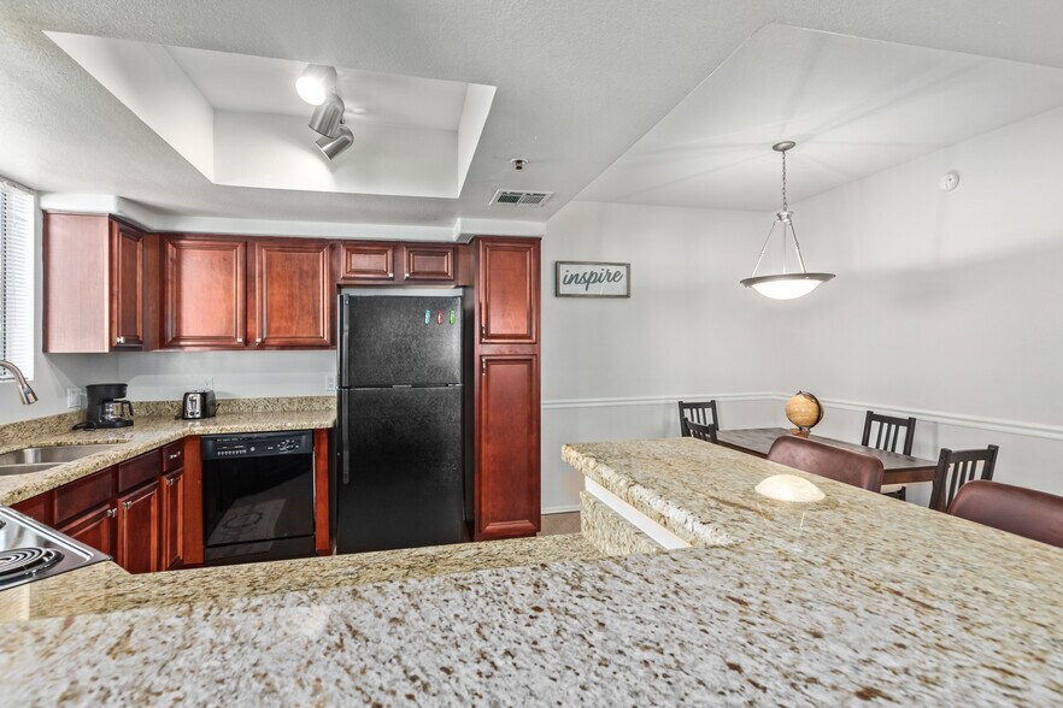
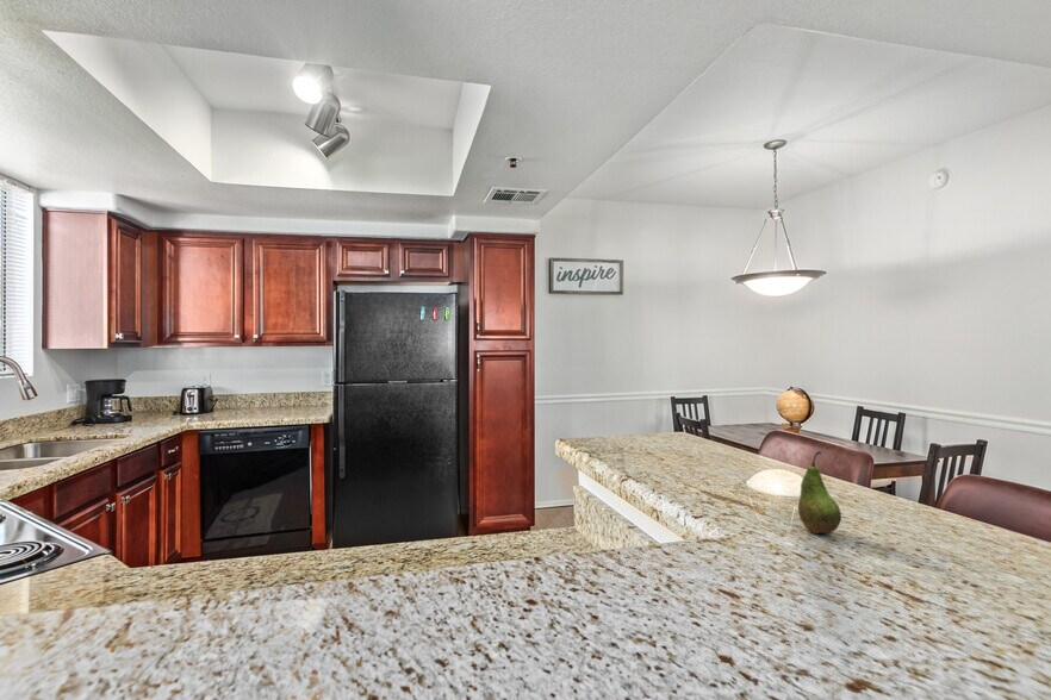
+ fruit [797,450,842,535]
